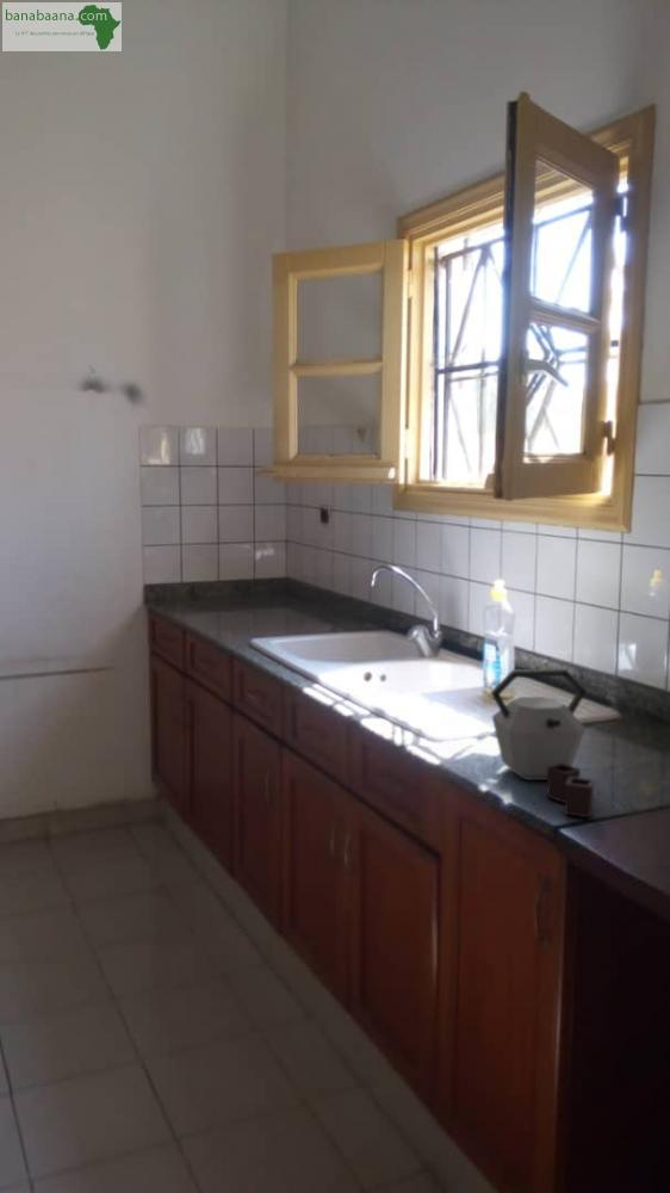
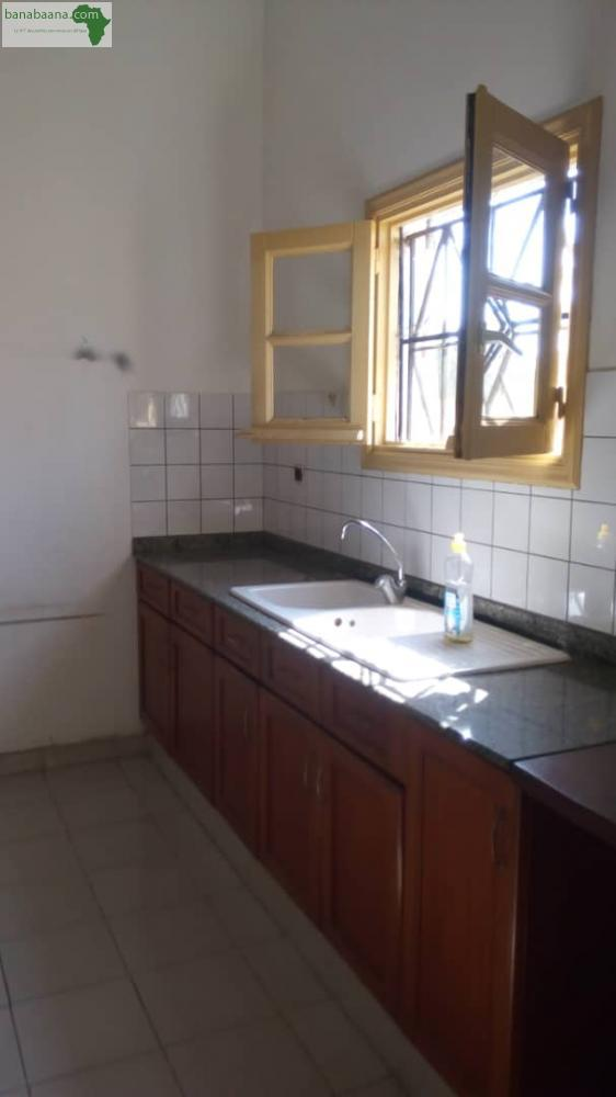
- kettle [489,668,596,818]
